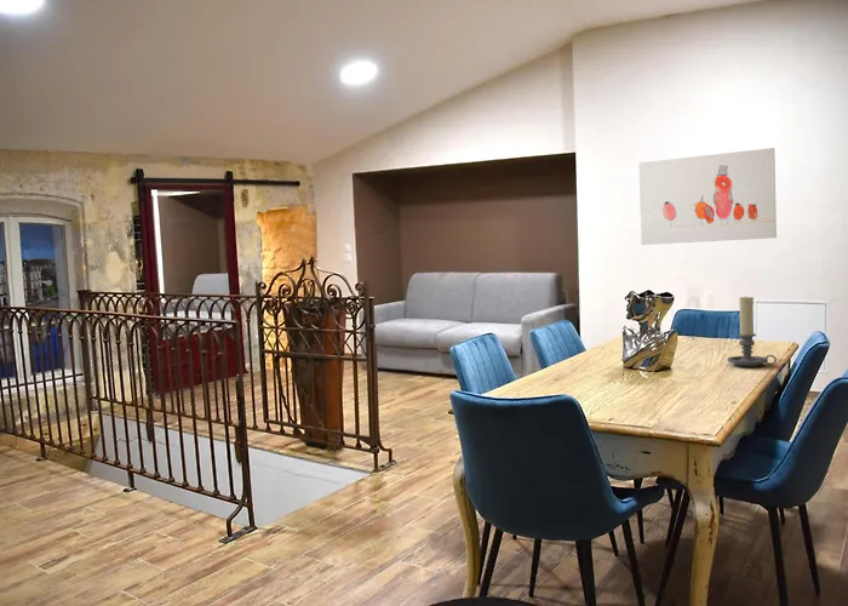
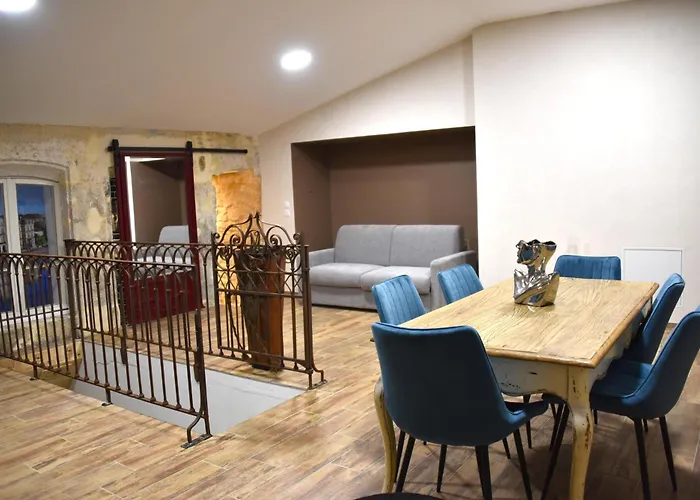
- wall art [637,147,778,246]
- candle holder [726,296,778,367]
